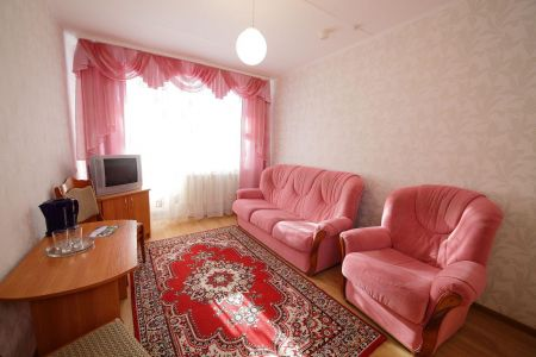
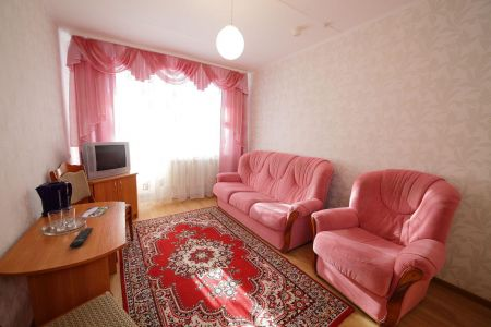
+ remote control [69,227,94,249]
